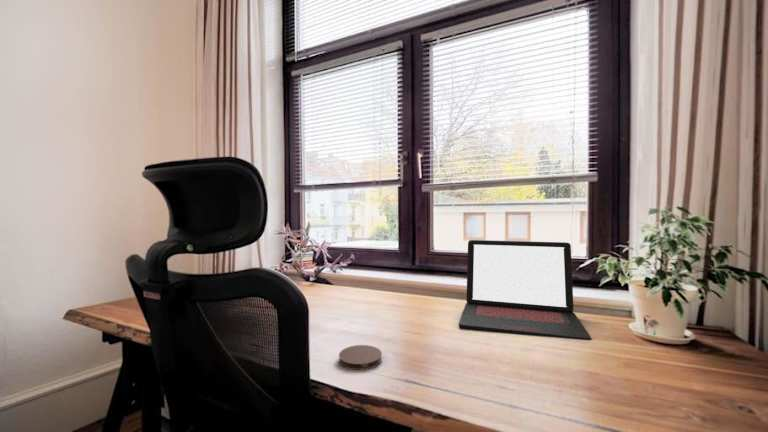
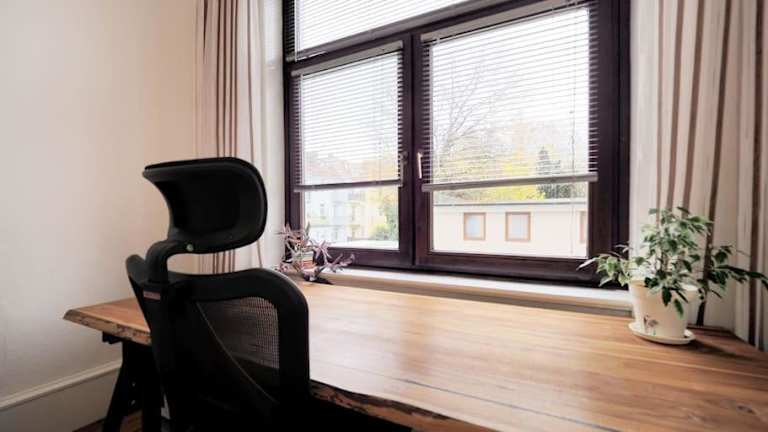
- coaster [338,344,383,371]
- laptop [458,239,592,341]
